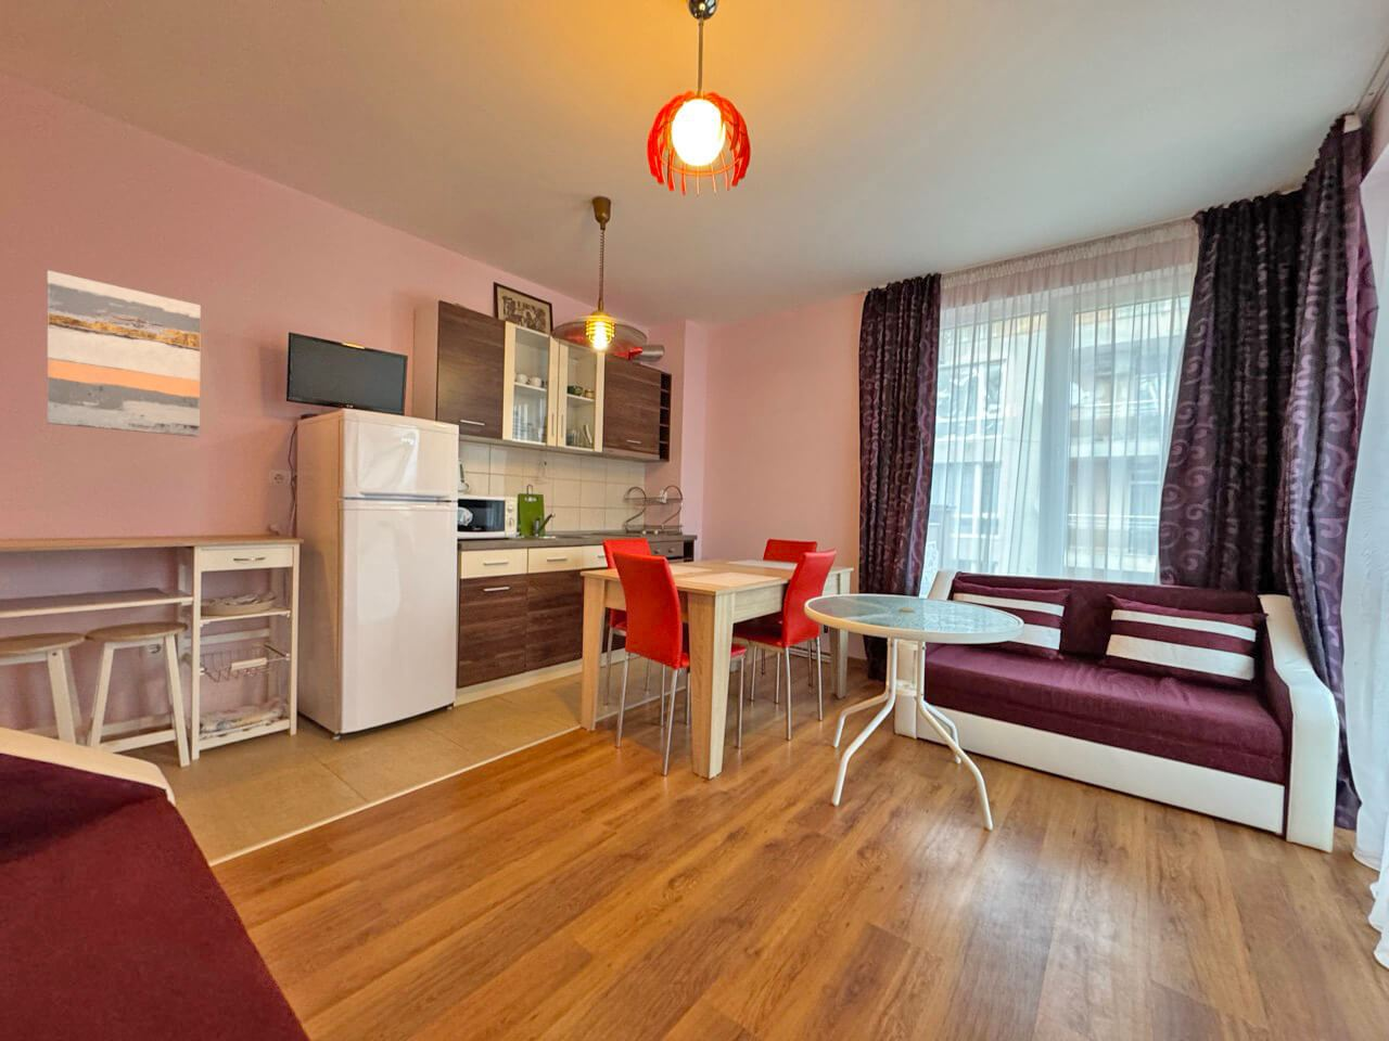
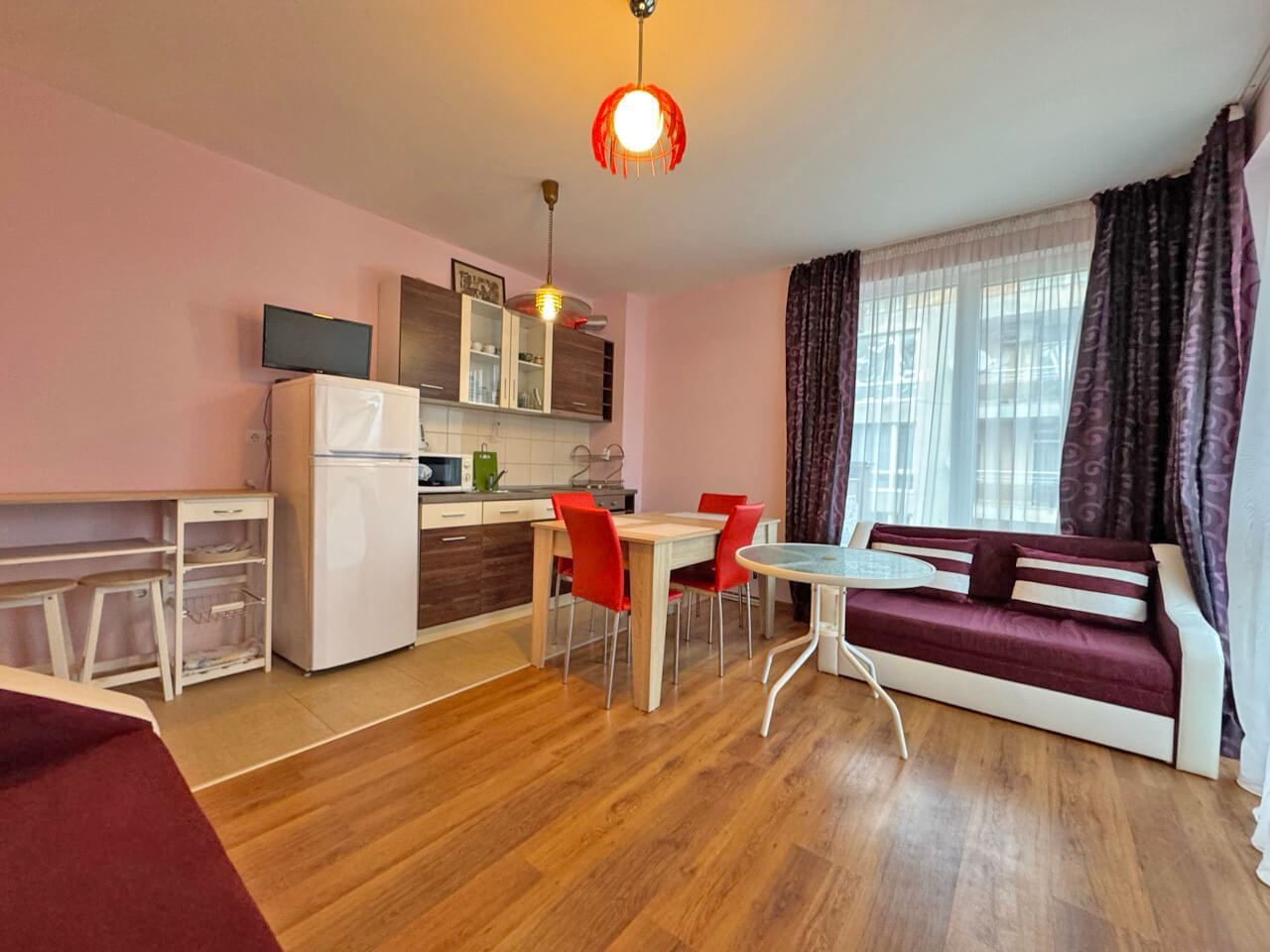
- wall art [47,269,202,438]
